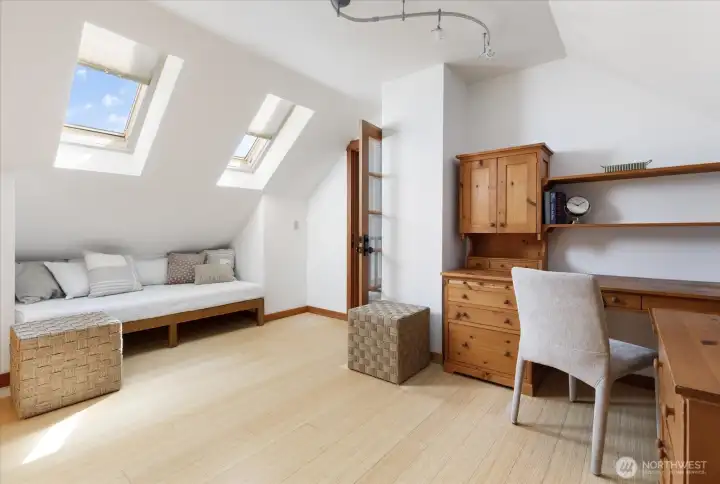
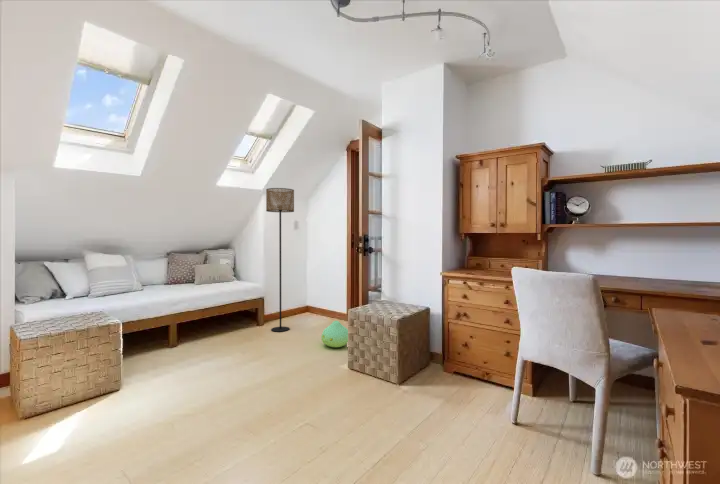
+ floor lamp [265,187,295,333]
+ plush toy [320,320,349,348]
